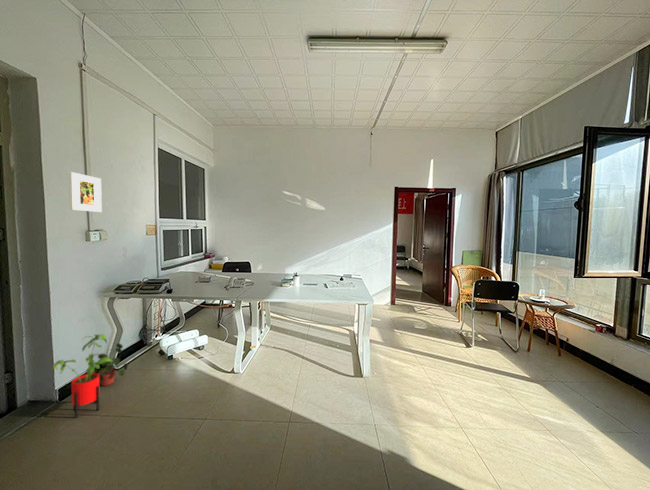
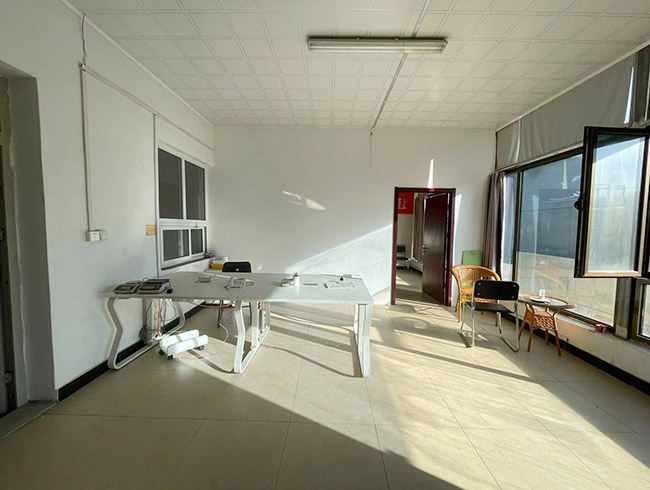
- potted plant [86,342,128,387]
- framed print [68,171,103,213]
- house plant [51,333,113,419]
